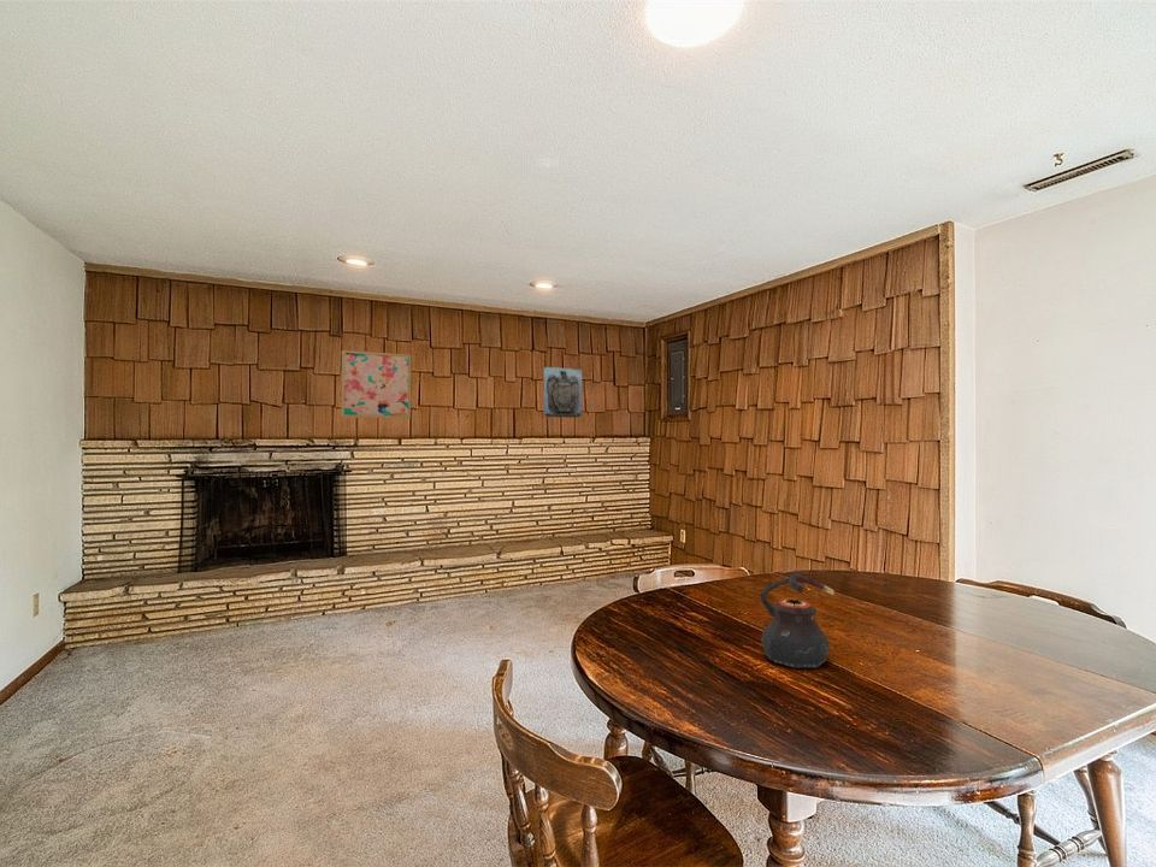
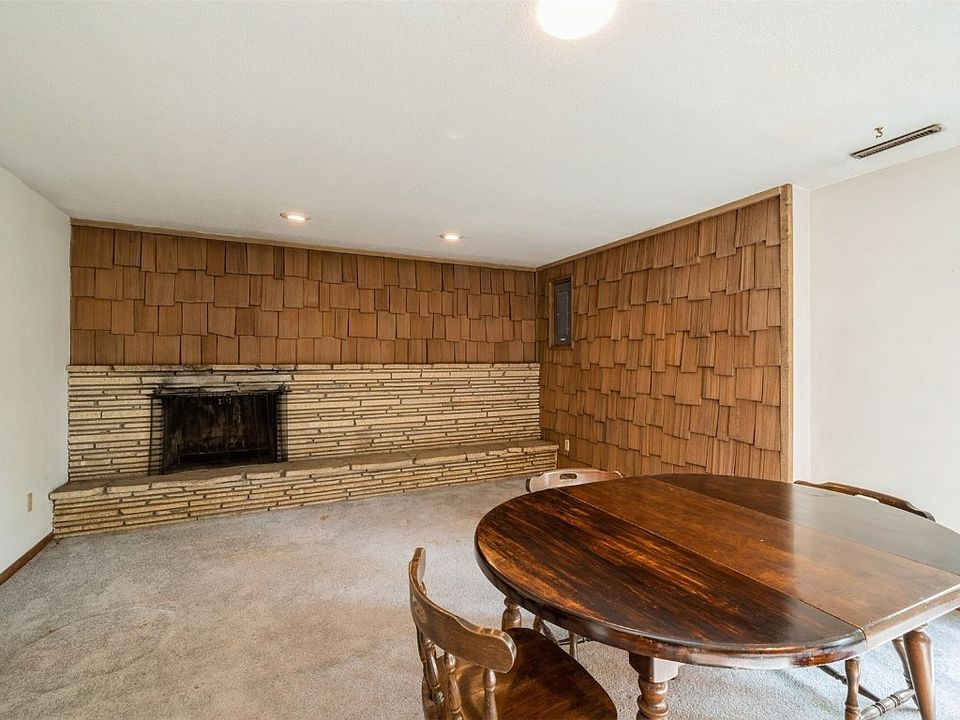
- wall art [340,349,412,419]
- wall sculpture [543,366,583,419]
- teapot [760,573,834,670]
